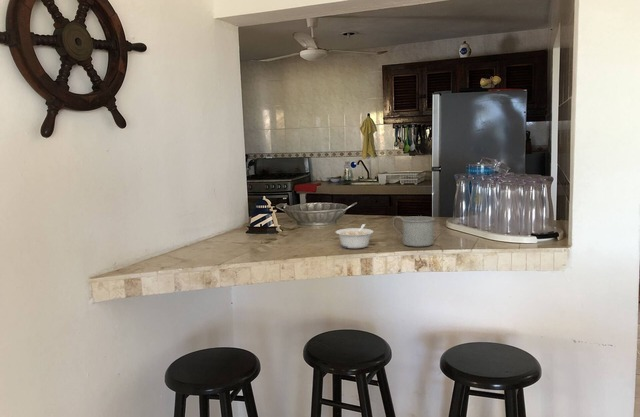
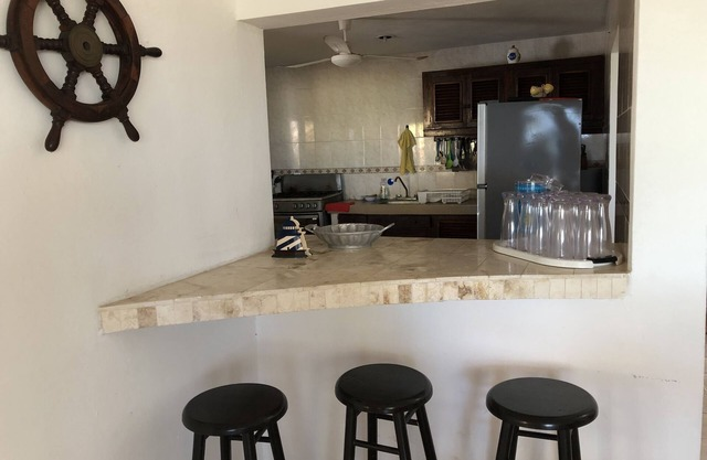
- mug [392,215,435,248]
- legume [335,223,374,249]
